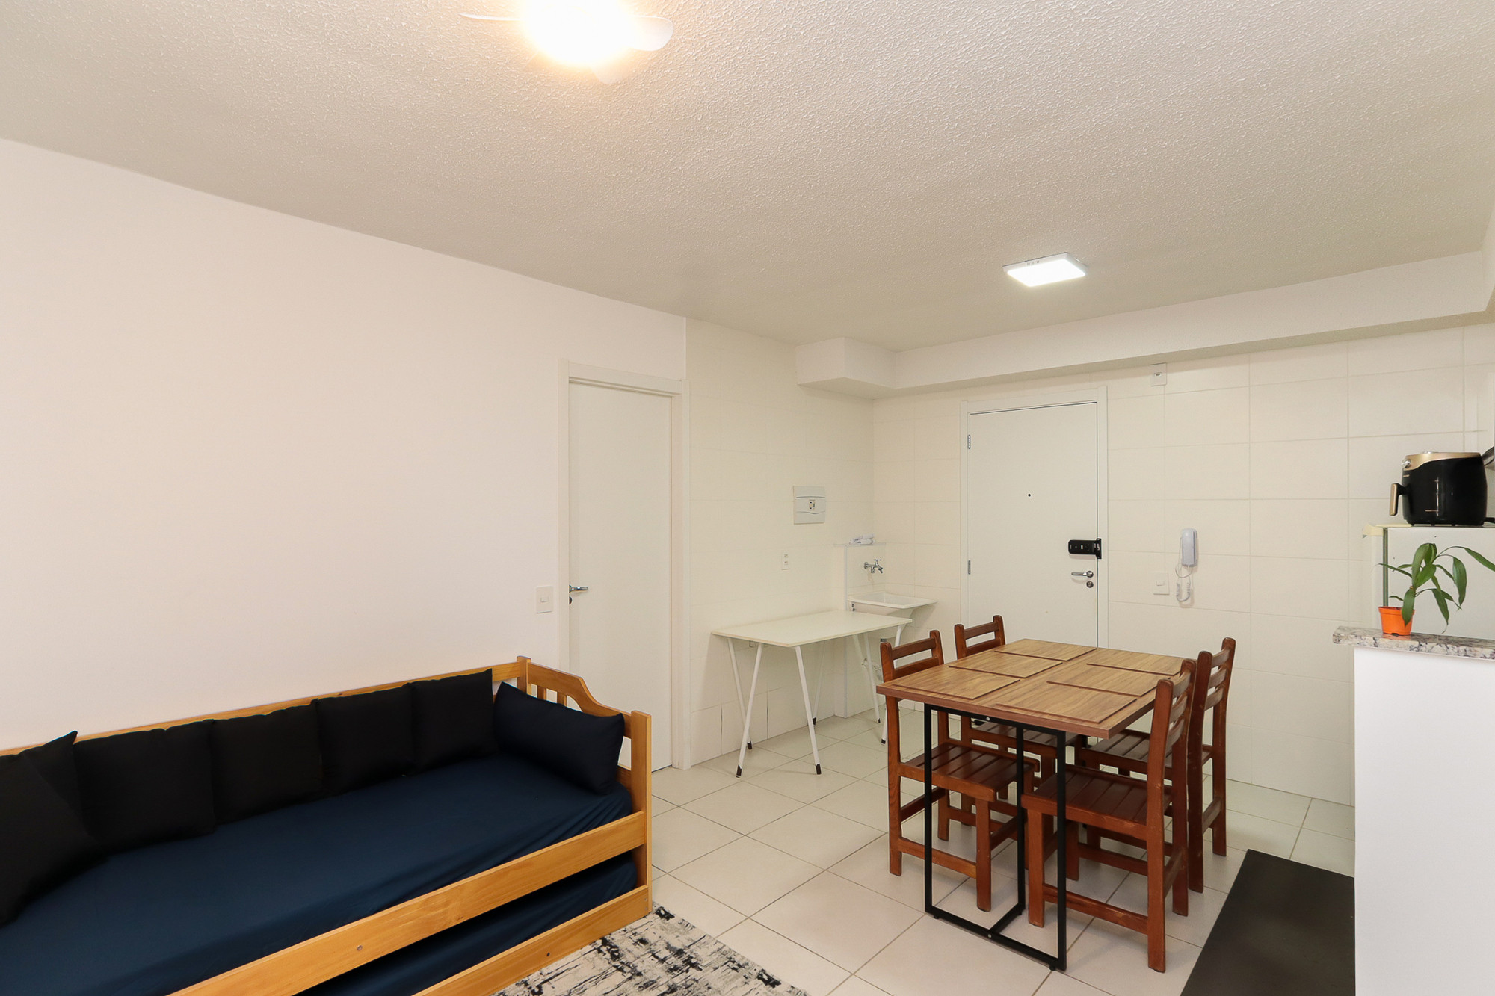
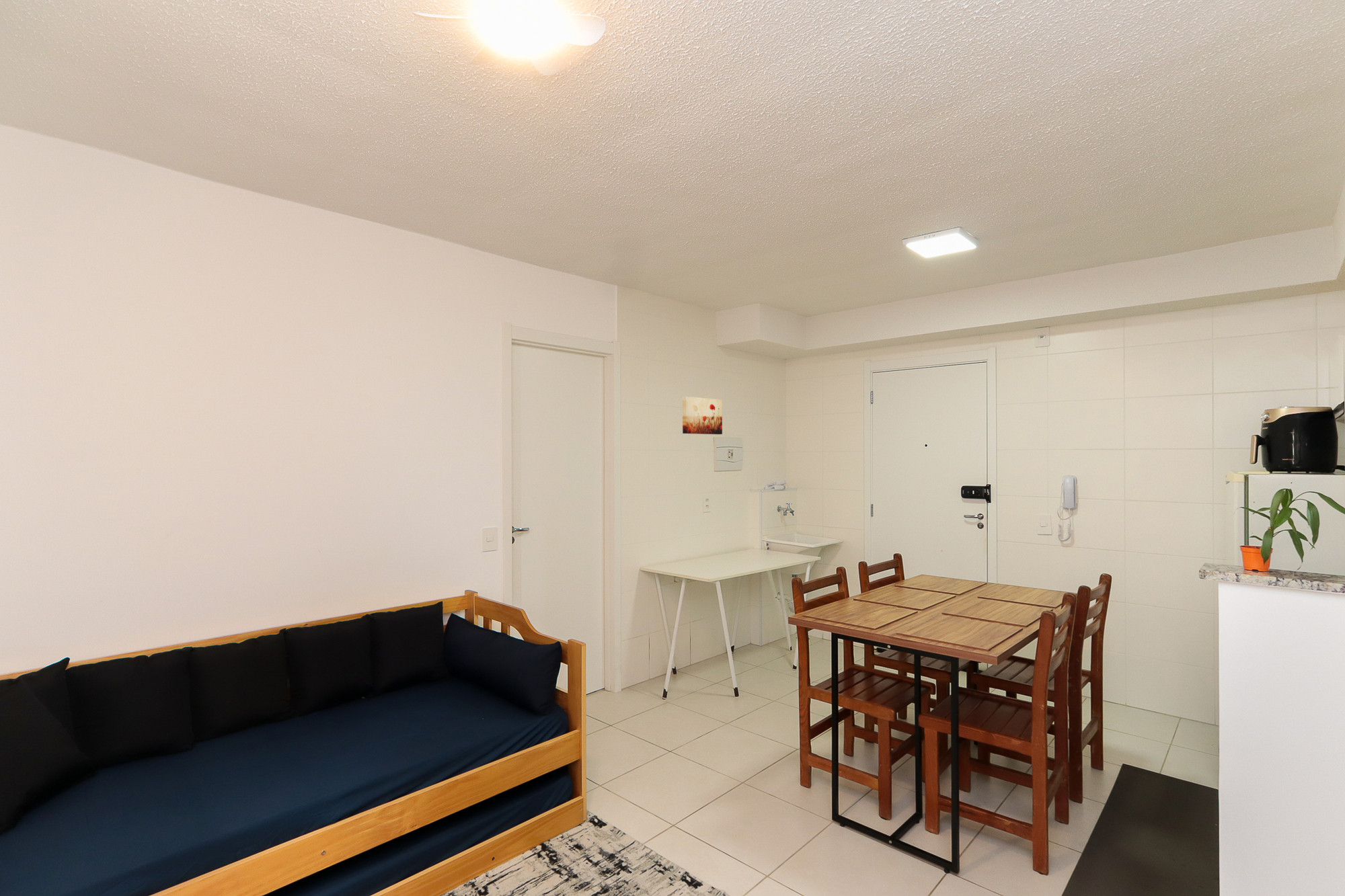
+ wall art [682,396,723,435]
